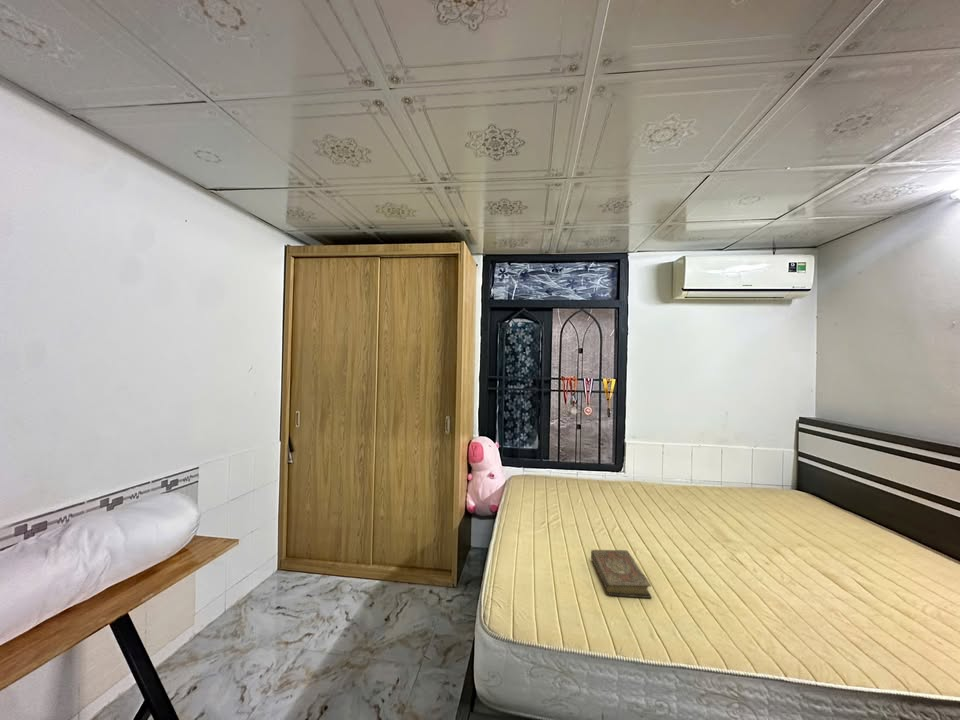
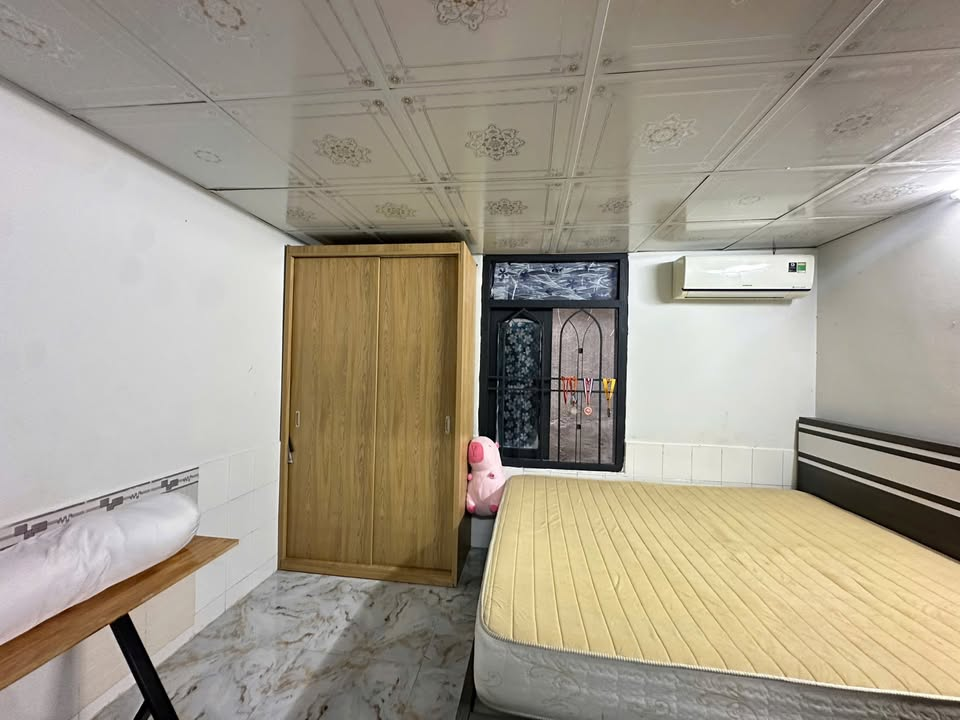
- book [590,549,653,599]
